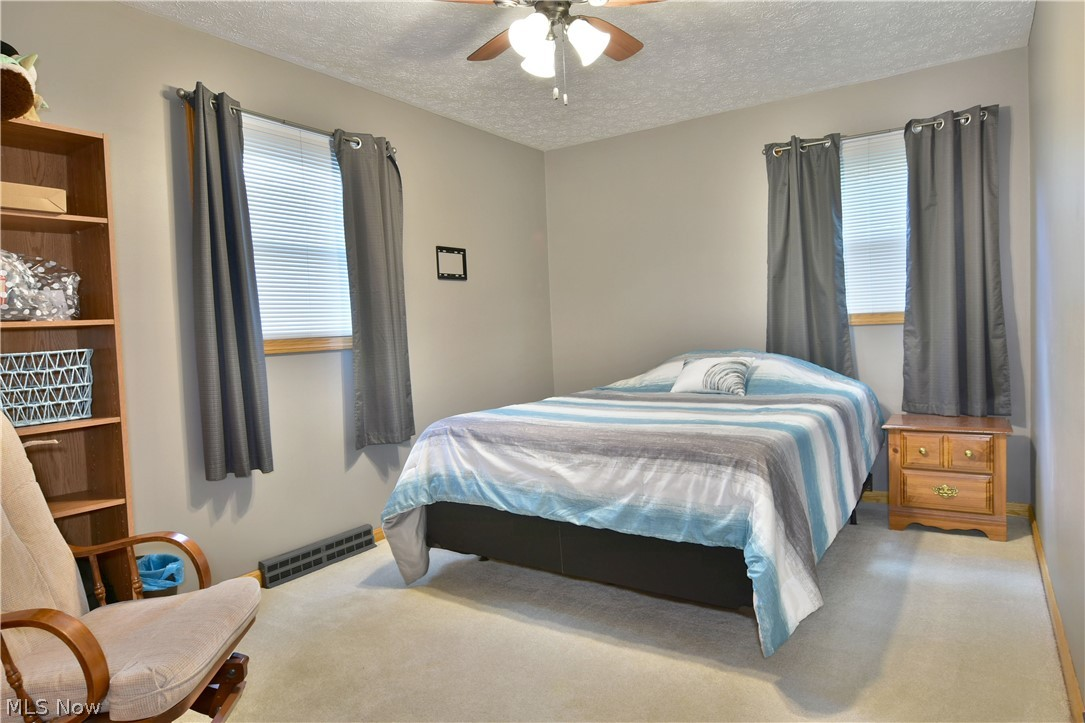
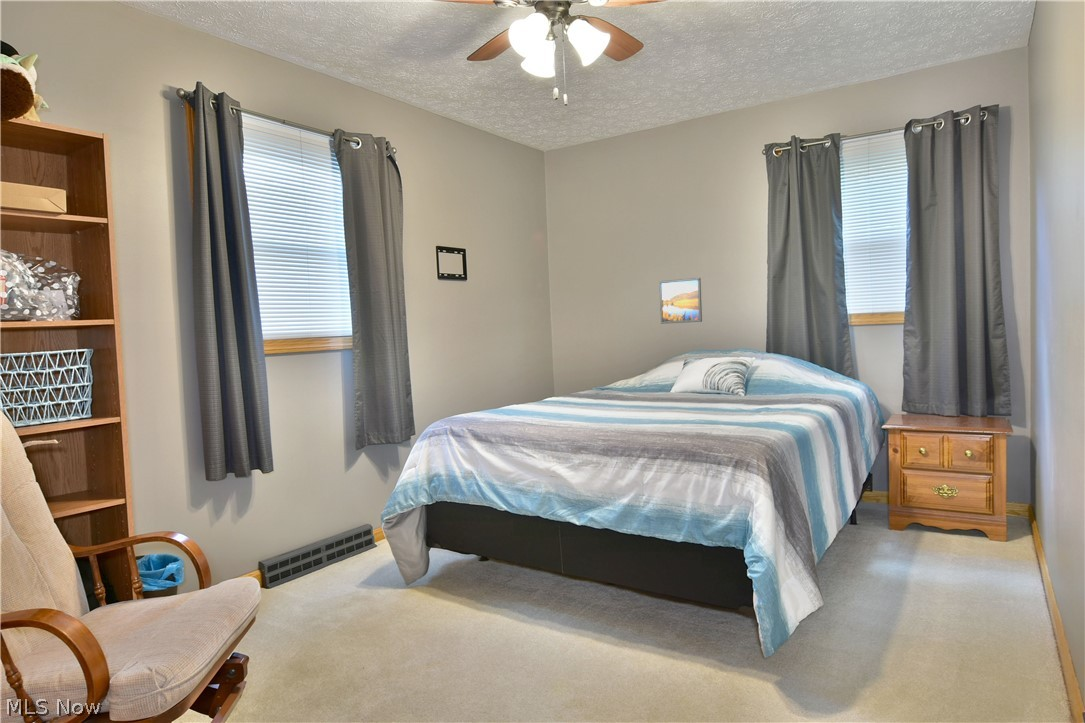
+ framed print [658,277,703,325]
